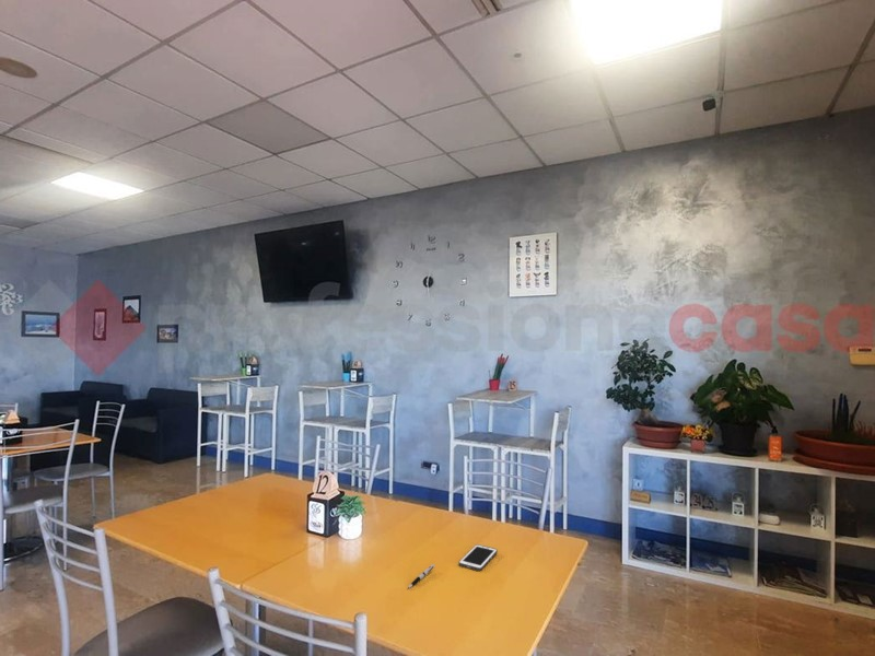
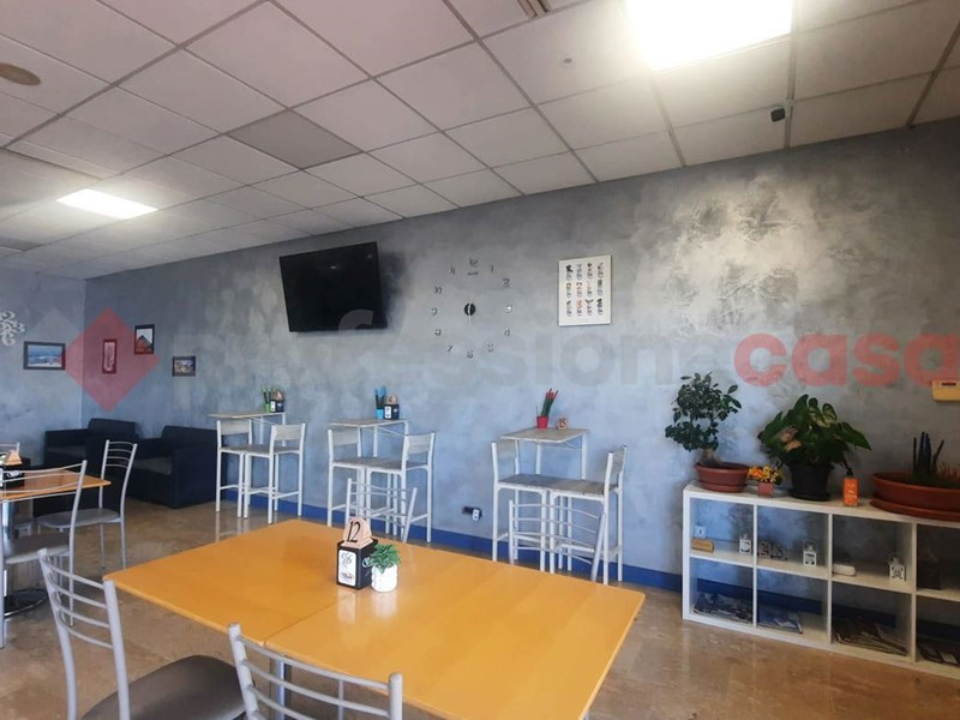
- cell phone [457,543,499,572]
- pen [407,563,435,589]
